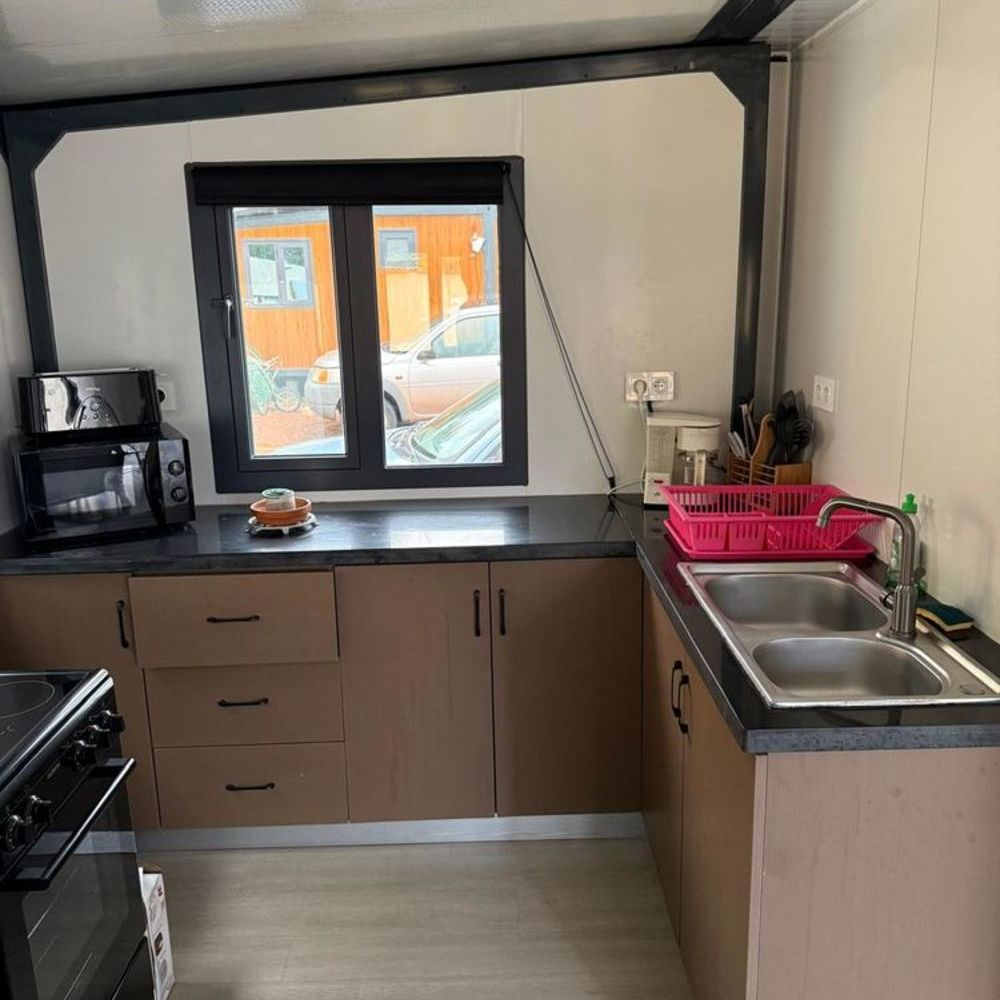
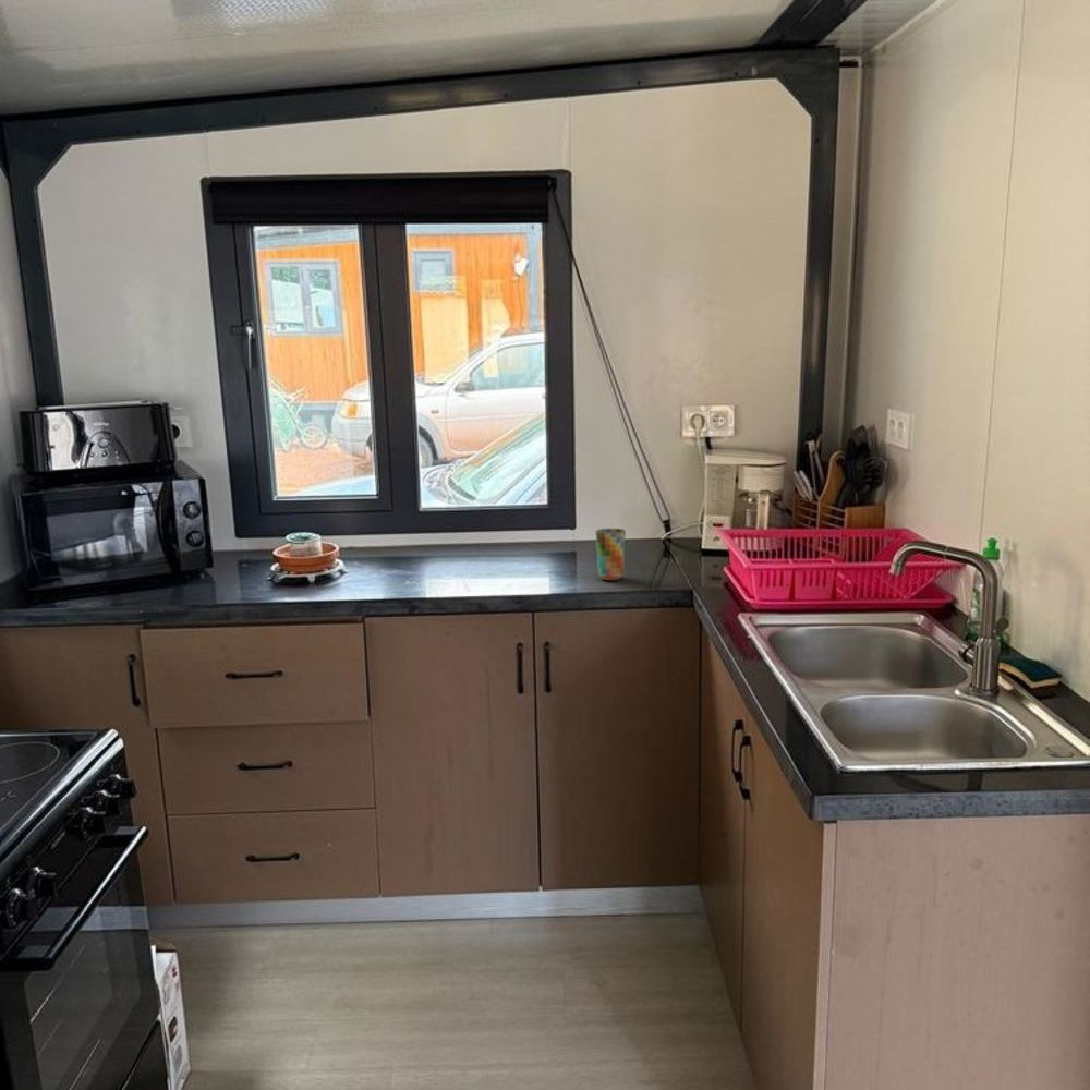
+ cup [595,528,627,581]
